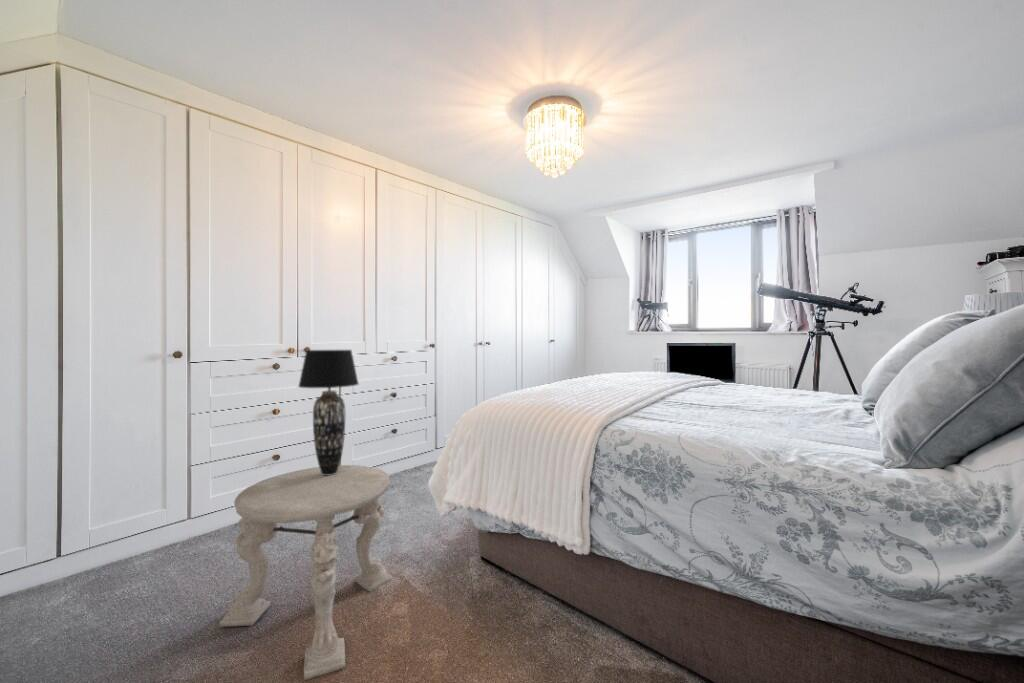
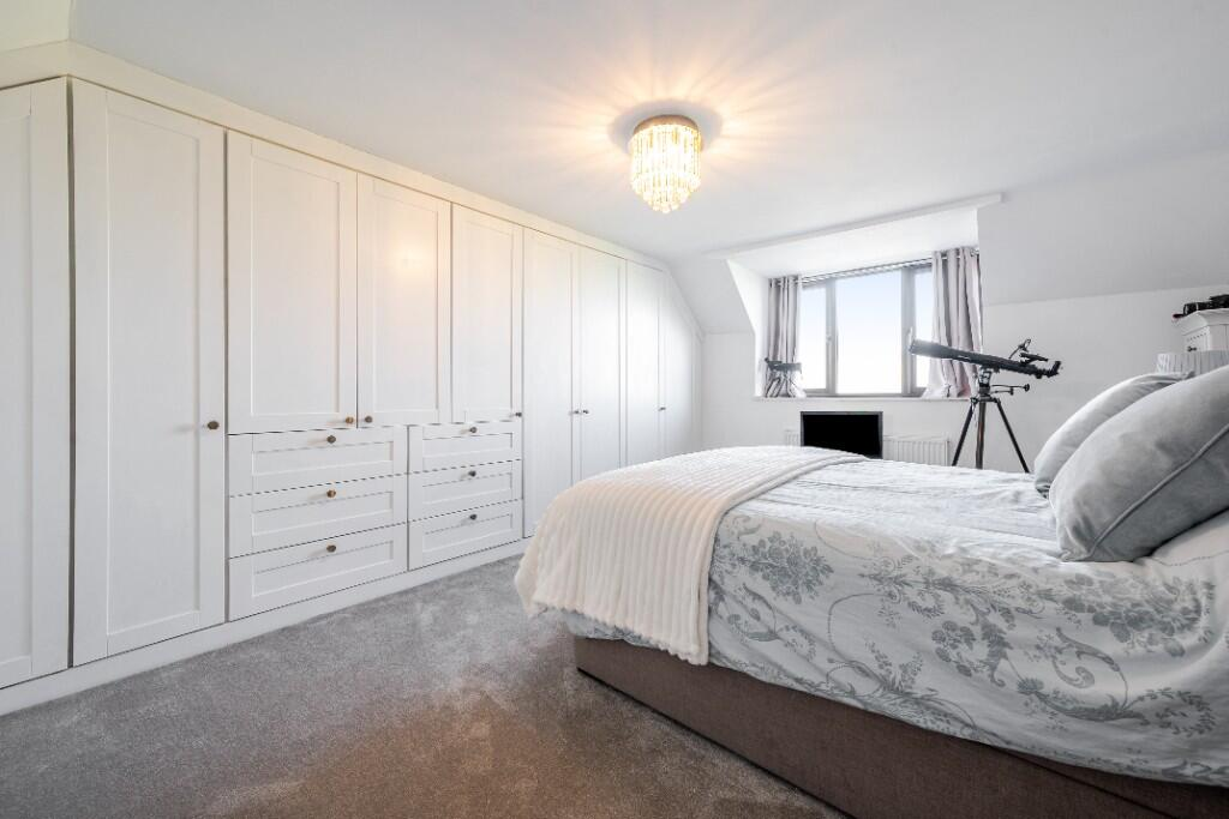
- side table [219,464,393,681]
- table lamp [297,349,360,475]
